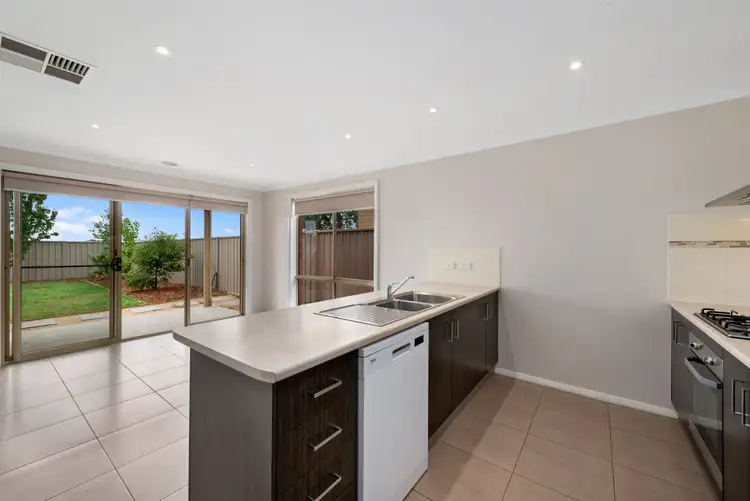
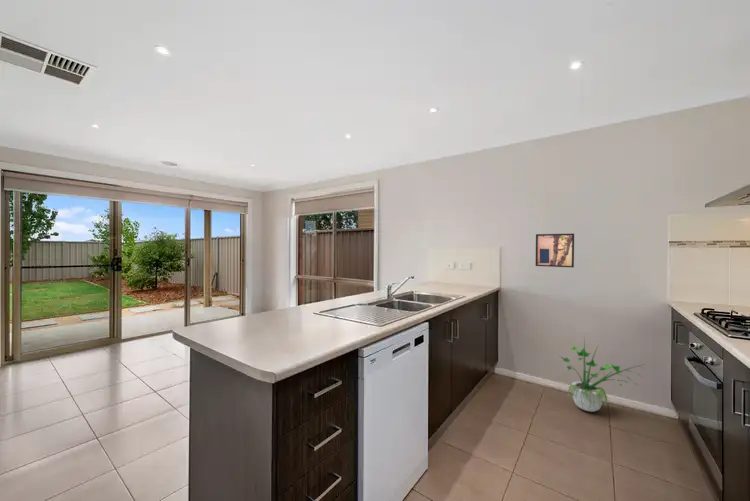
+ wall art [535,233,575,268]
+ potted plant [559,336,646,413]
